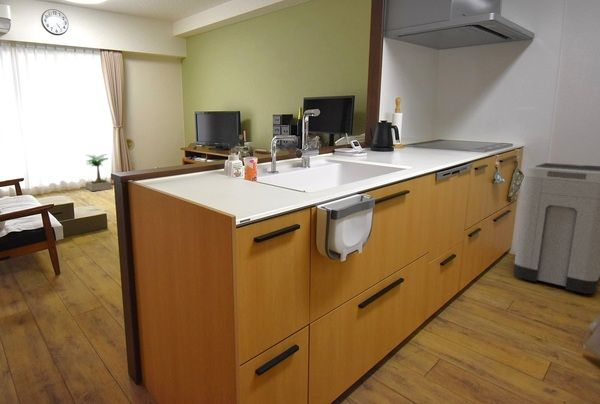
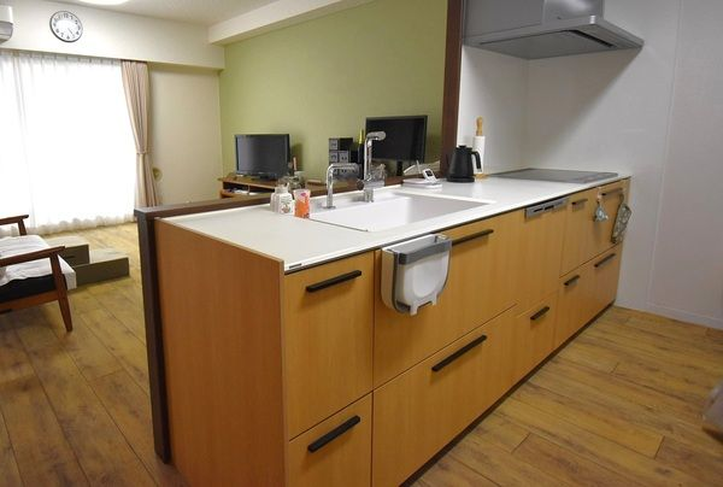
- trash can [512,162,600,295]
- potted plant [85,153,113,192]
